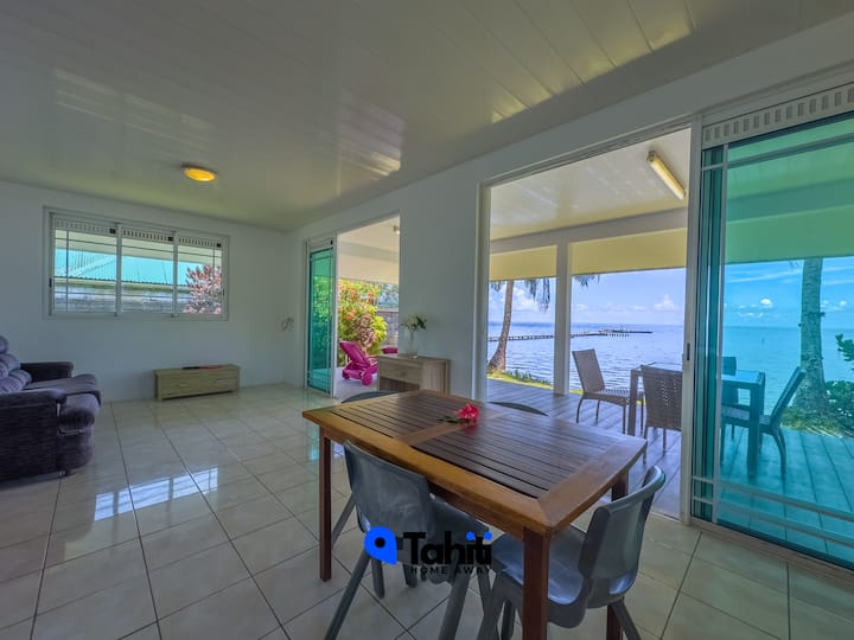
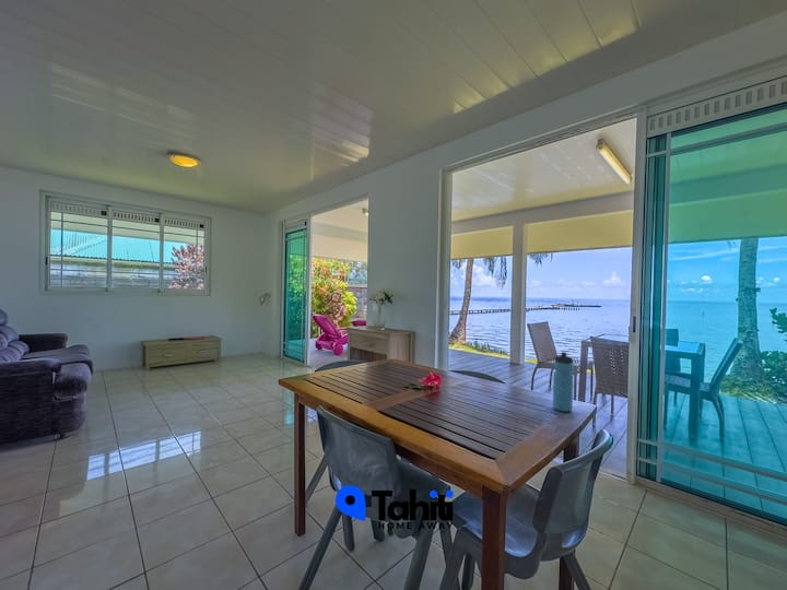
+ water bottle [552,351,575,413]
